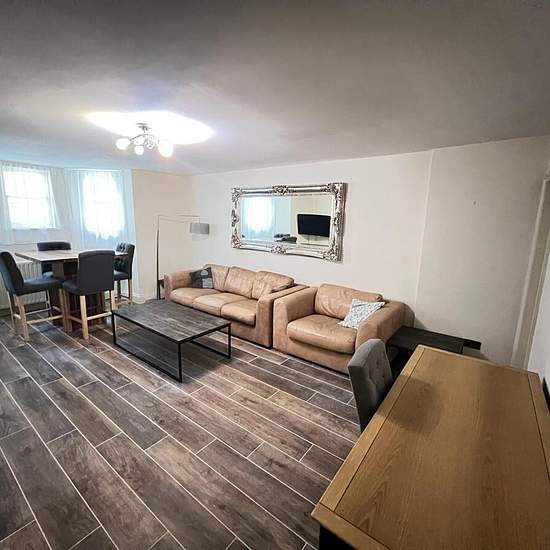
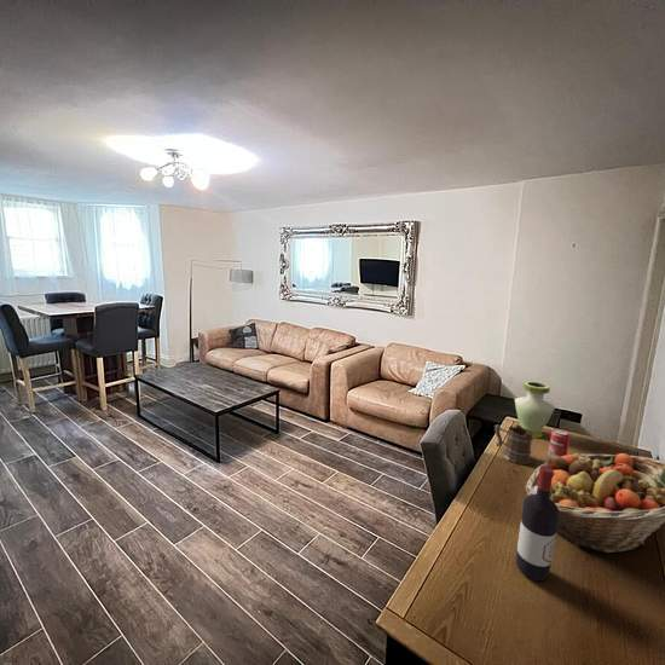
+ beverage can [548,428,571,457]
+ fruit basket [524,452,665,554]
+ wine bottle [515,465,560,582]
+ mug [495,423,534,465]
+ vase [514,380,556,439]
